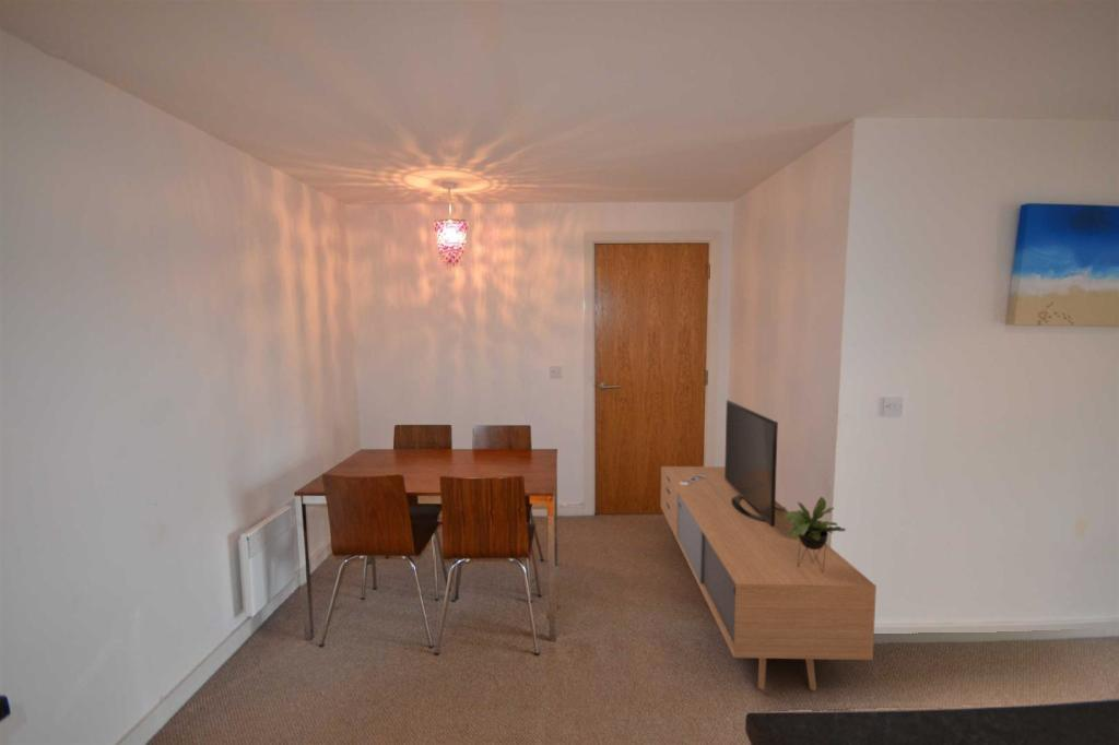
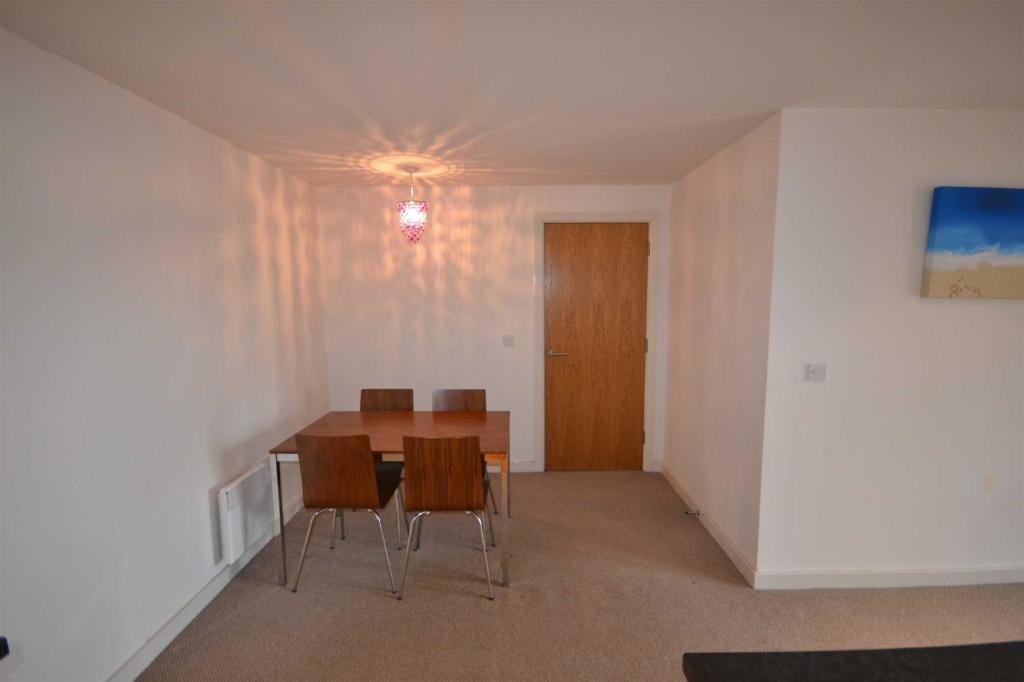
- media console [660,399,877,691]
